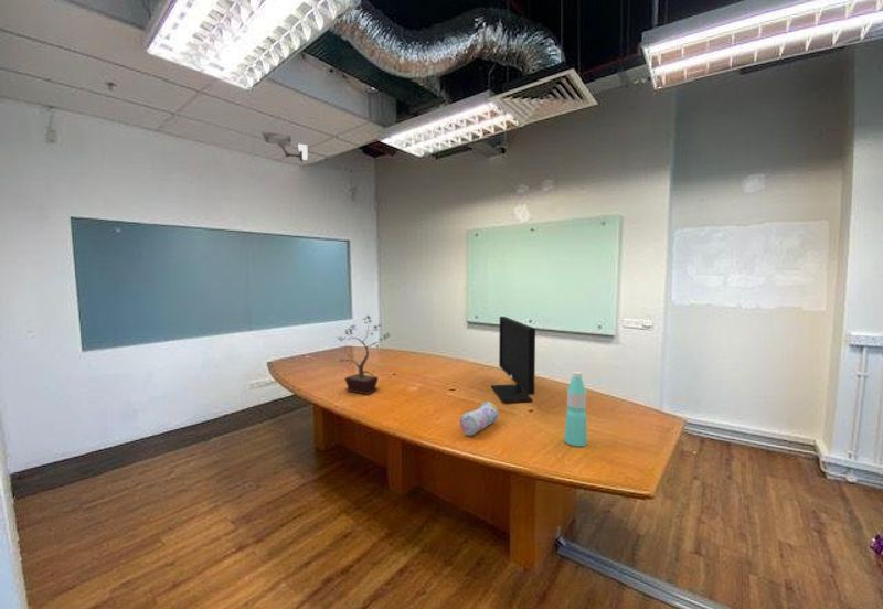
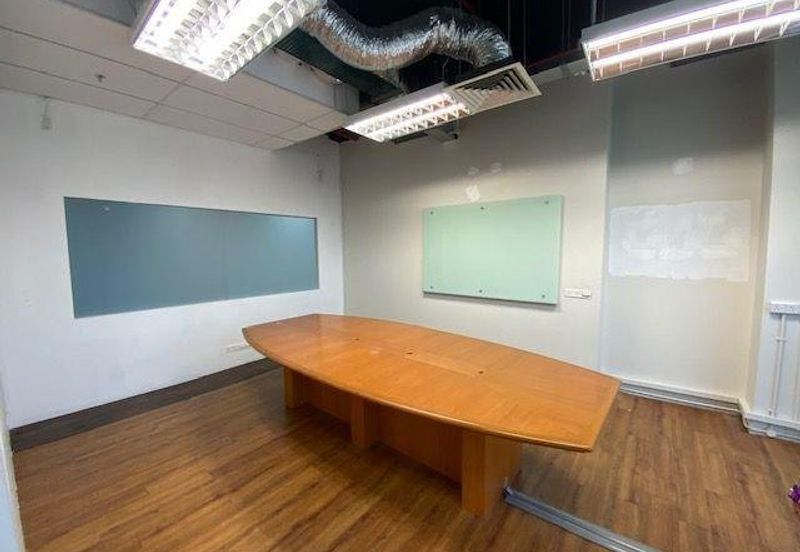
- water bottle [564,371,588,448]
- pencil case [458,400,499,437]
- monitor [490,316,536,404]
- potted plant [337,313,392,396]
- security camera [260,131,309,163]
